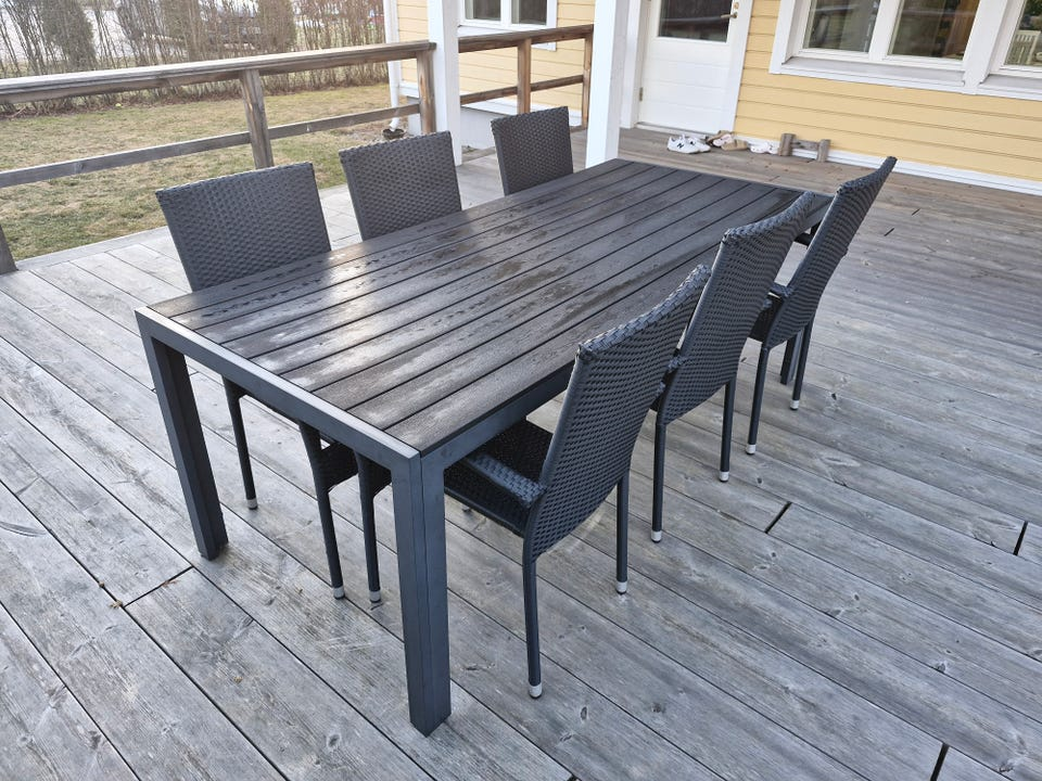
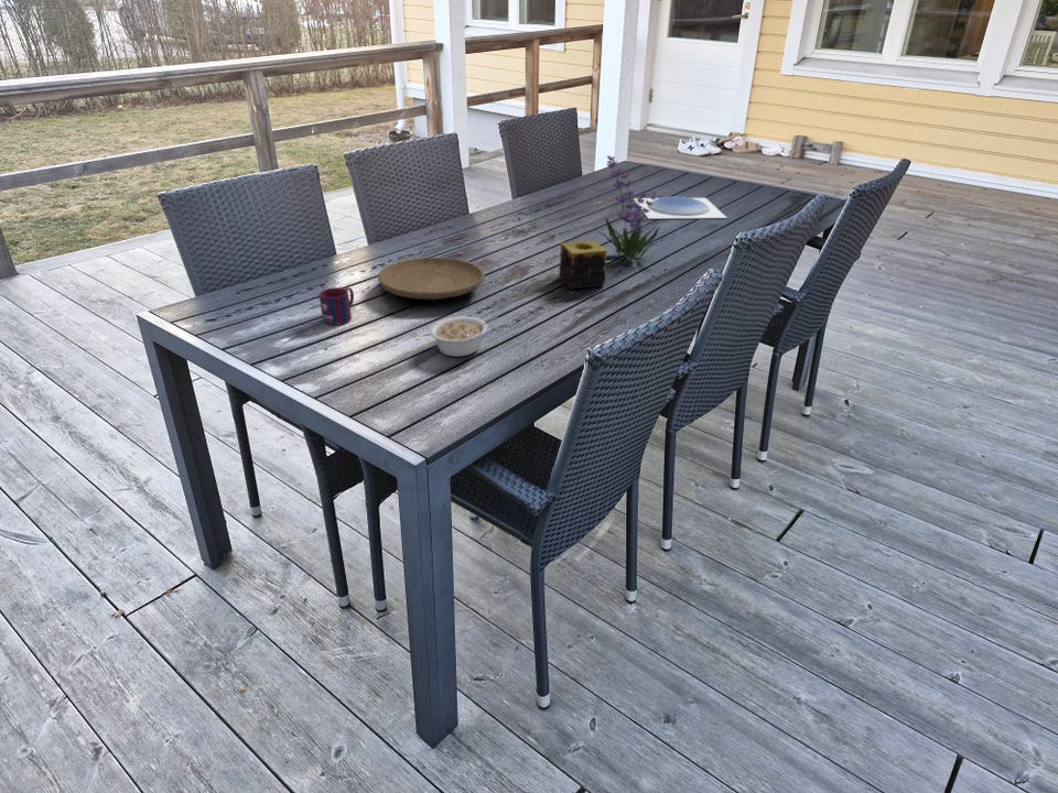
+ plant [592,154,665,261]
+ plate [633,195,728,219]
+ mug [319,286,355,326]
+ plate [377,257,486,301]
+ candle [558,239,608,290]
+ legume [429,315,499,358]
